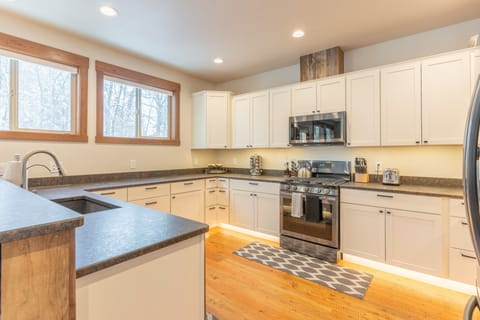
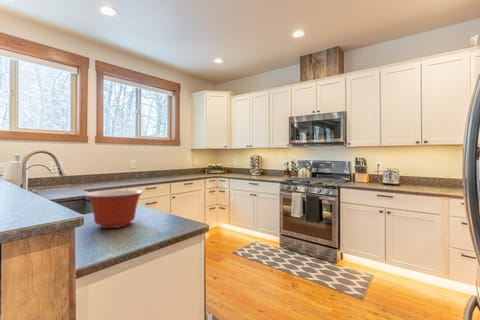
+ mixing bowl [85,189,144,229]
